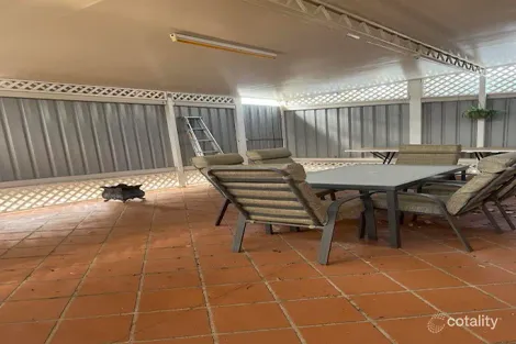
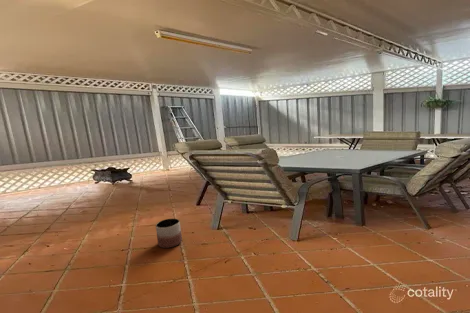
+ planter [155,218,183,249]
